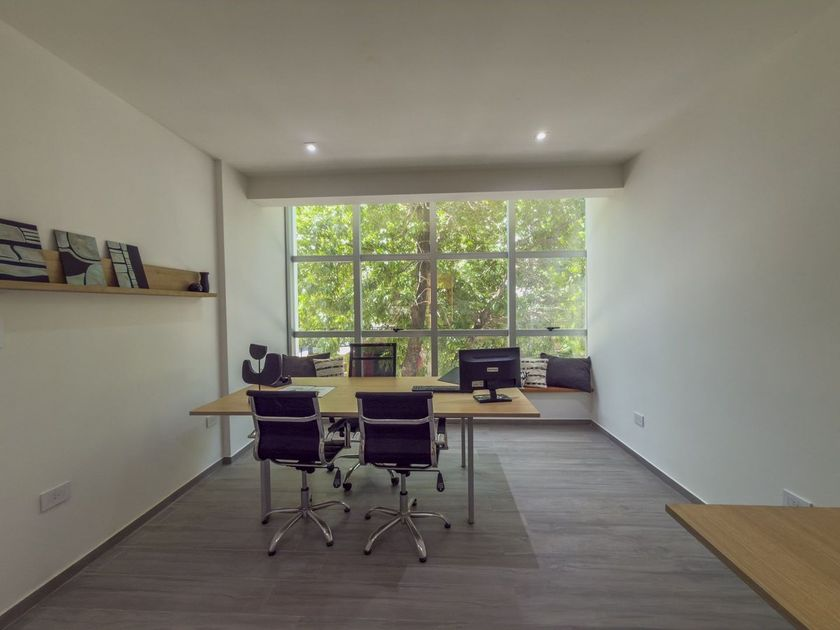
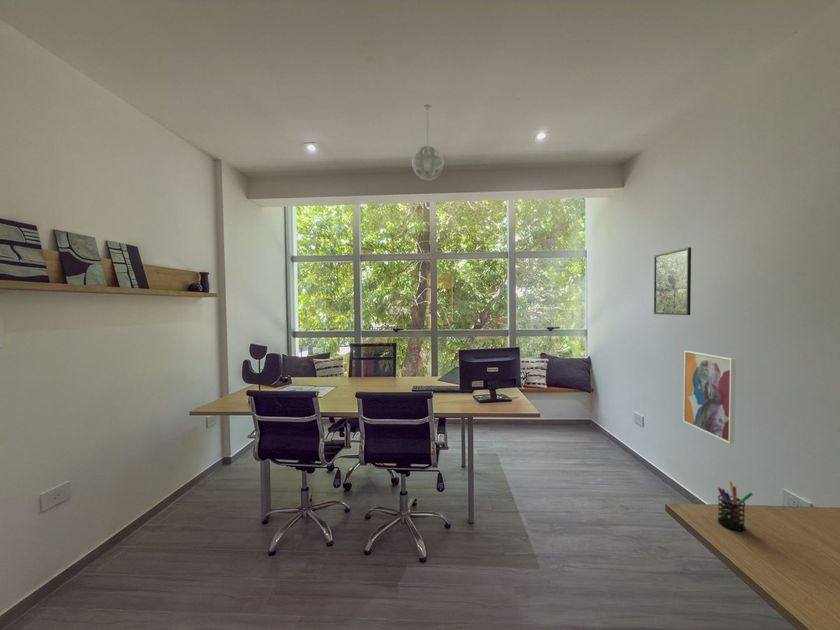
+ wall art [682,350,737,445]
+ pendant light [411,103,445,181]
+ pen holder [717,480,754,531]
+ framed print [653,246,692,316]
